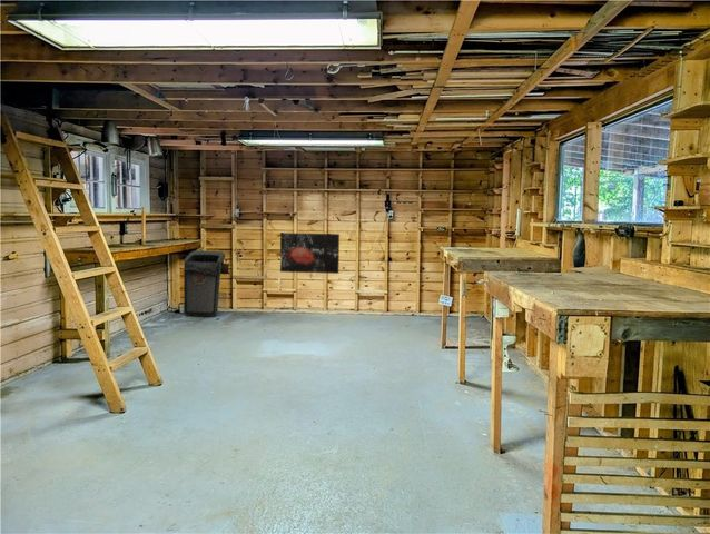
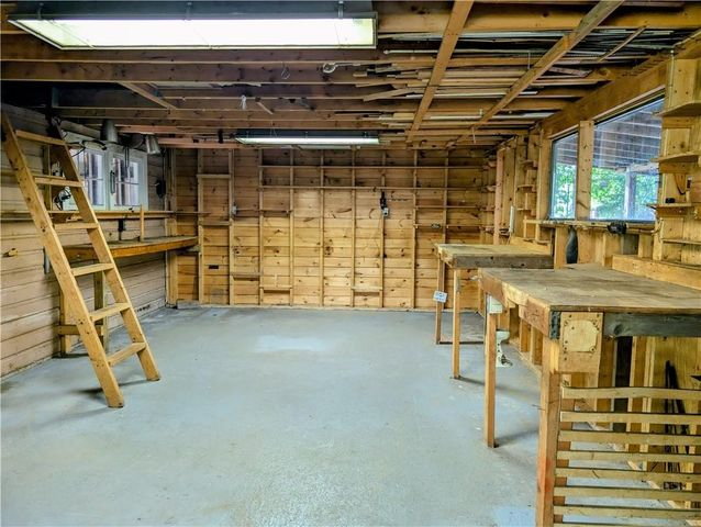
- wall art [279,231,341,275]
- trash can [183,249,231,318]
